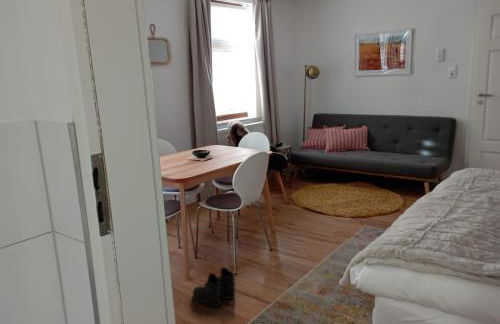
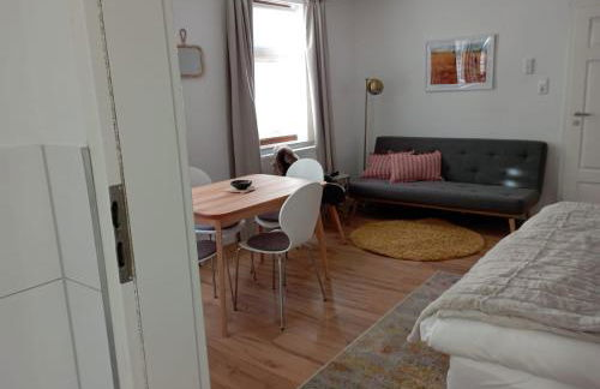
- boots [192,266,237,308]
